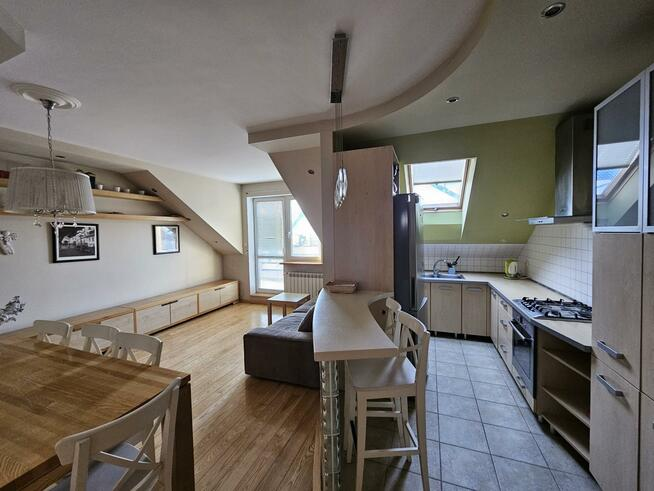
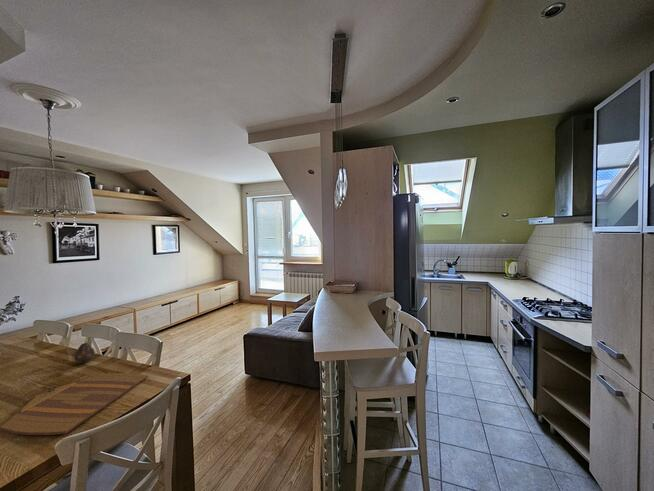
+ fruit [73,341,95,365]
+ cutting board [0,372,149,436]
